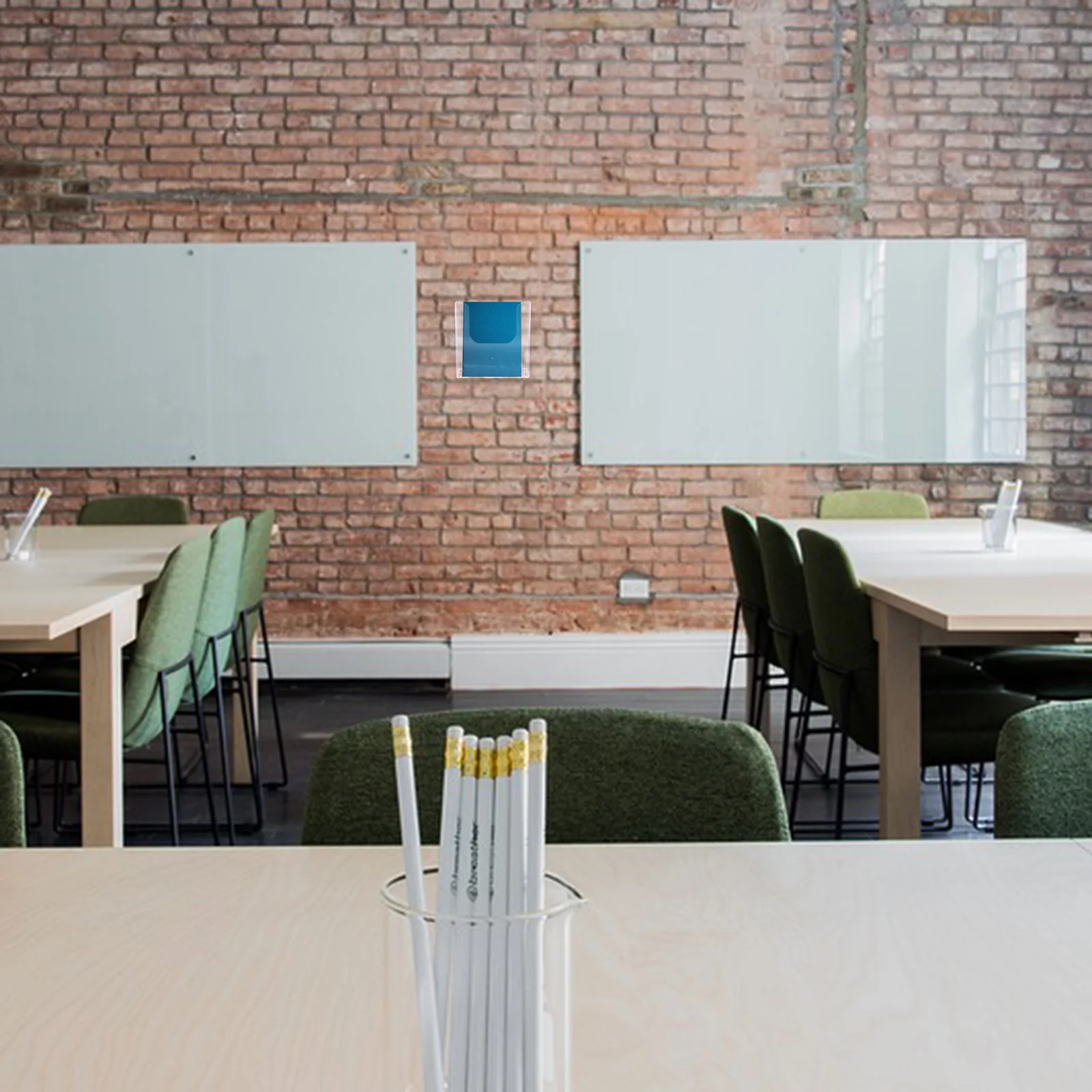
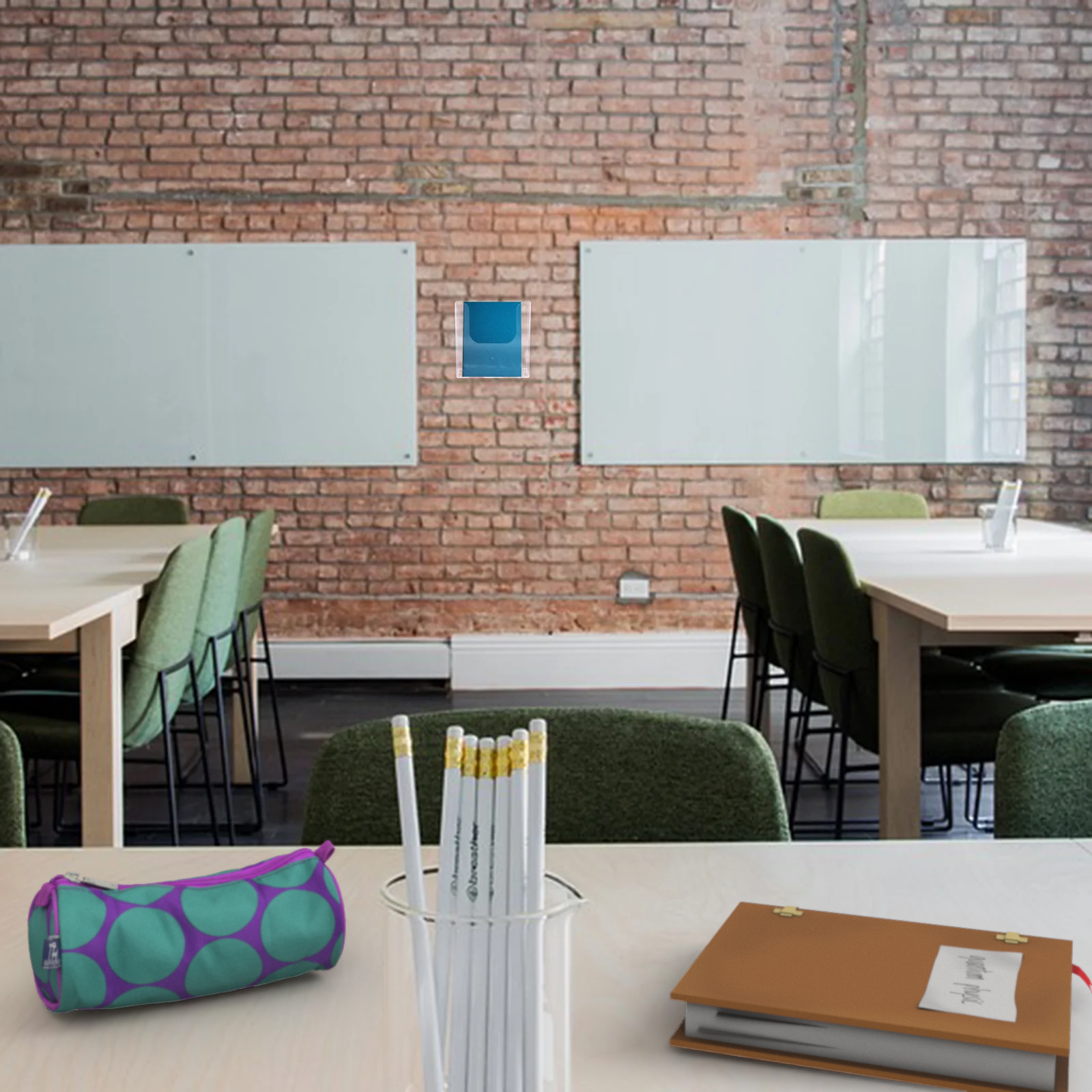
+ notebook [669,901,1092,1092]
+ pencil case [27,839,347,1015]
